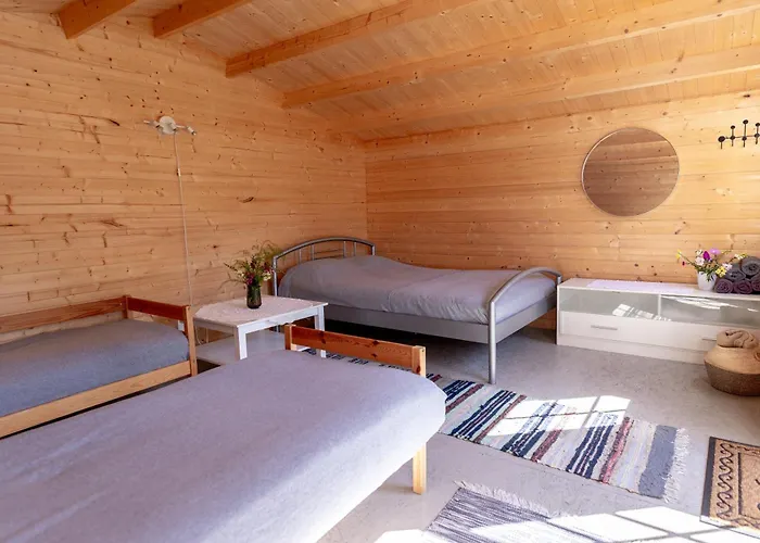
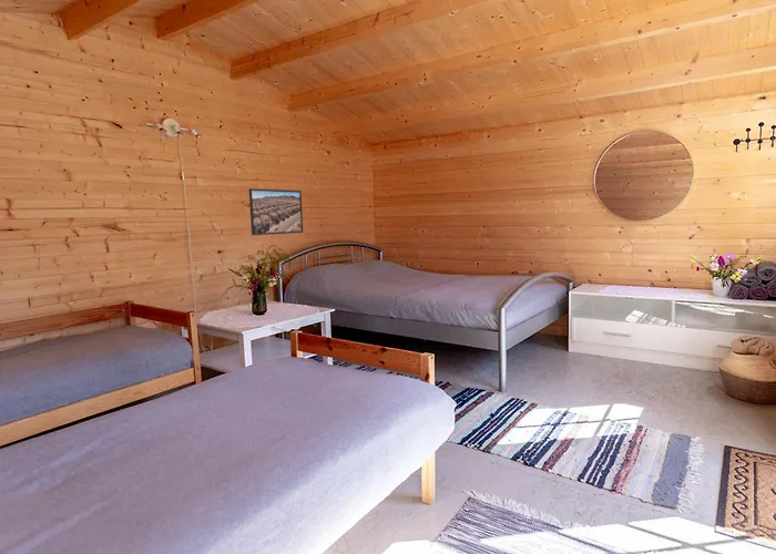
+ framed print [248,187,304,236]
